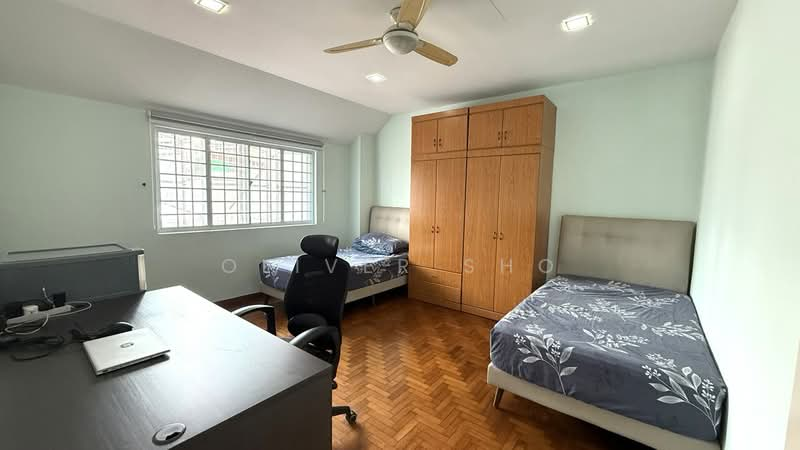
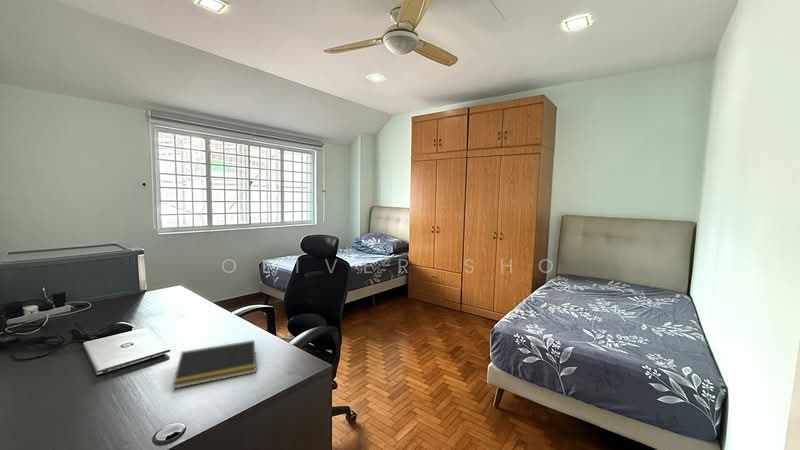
+ notepad [172,339,257,390]
